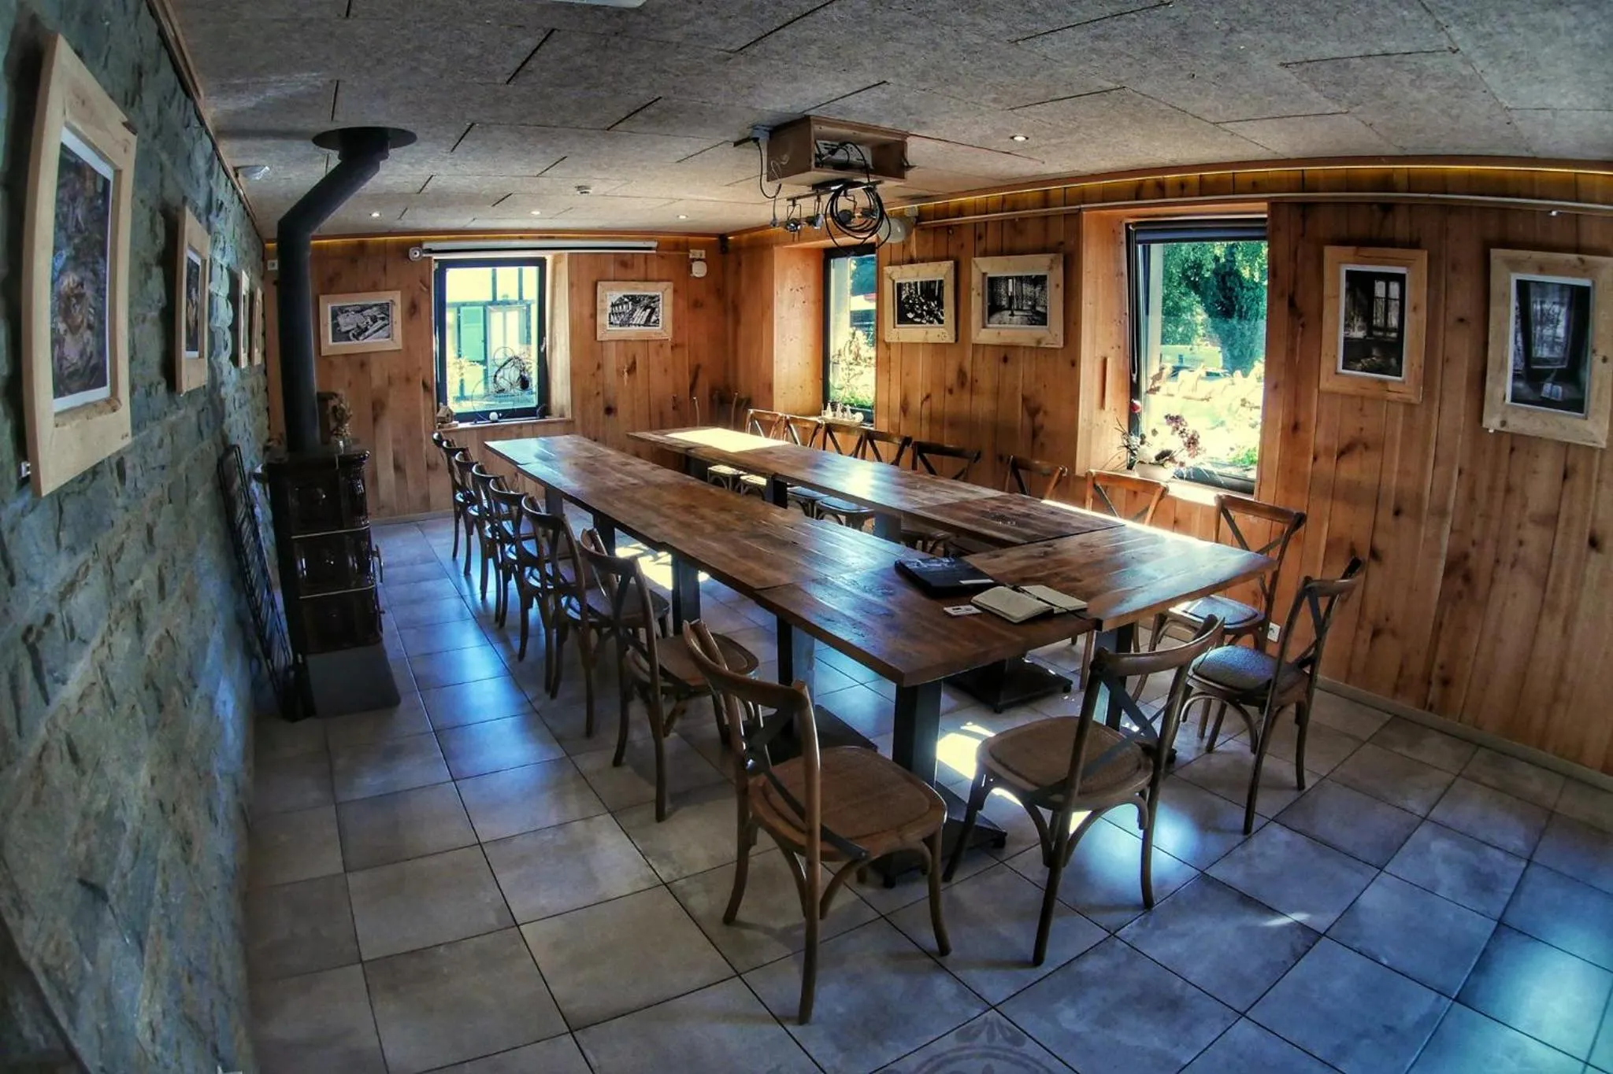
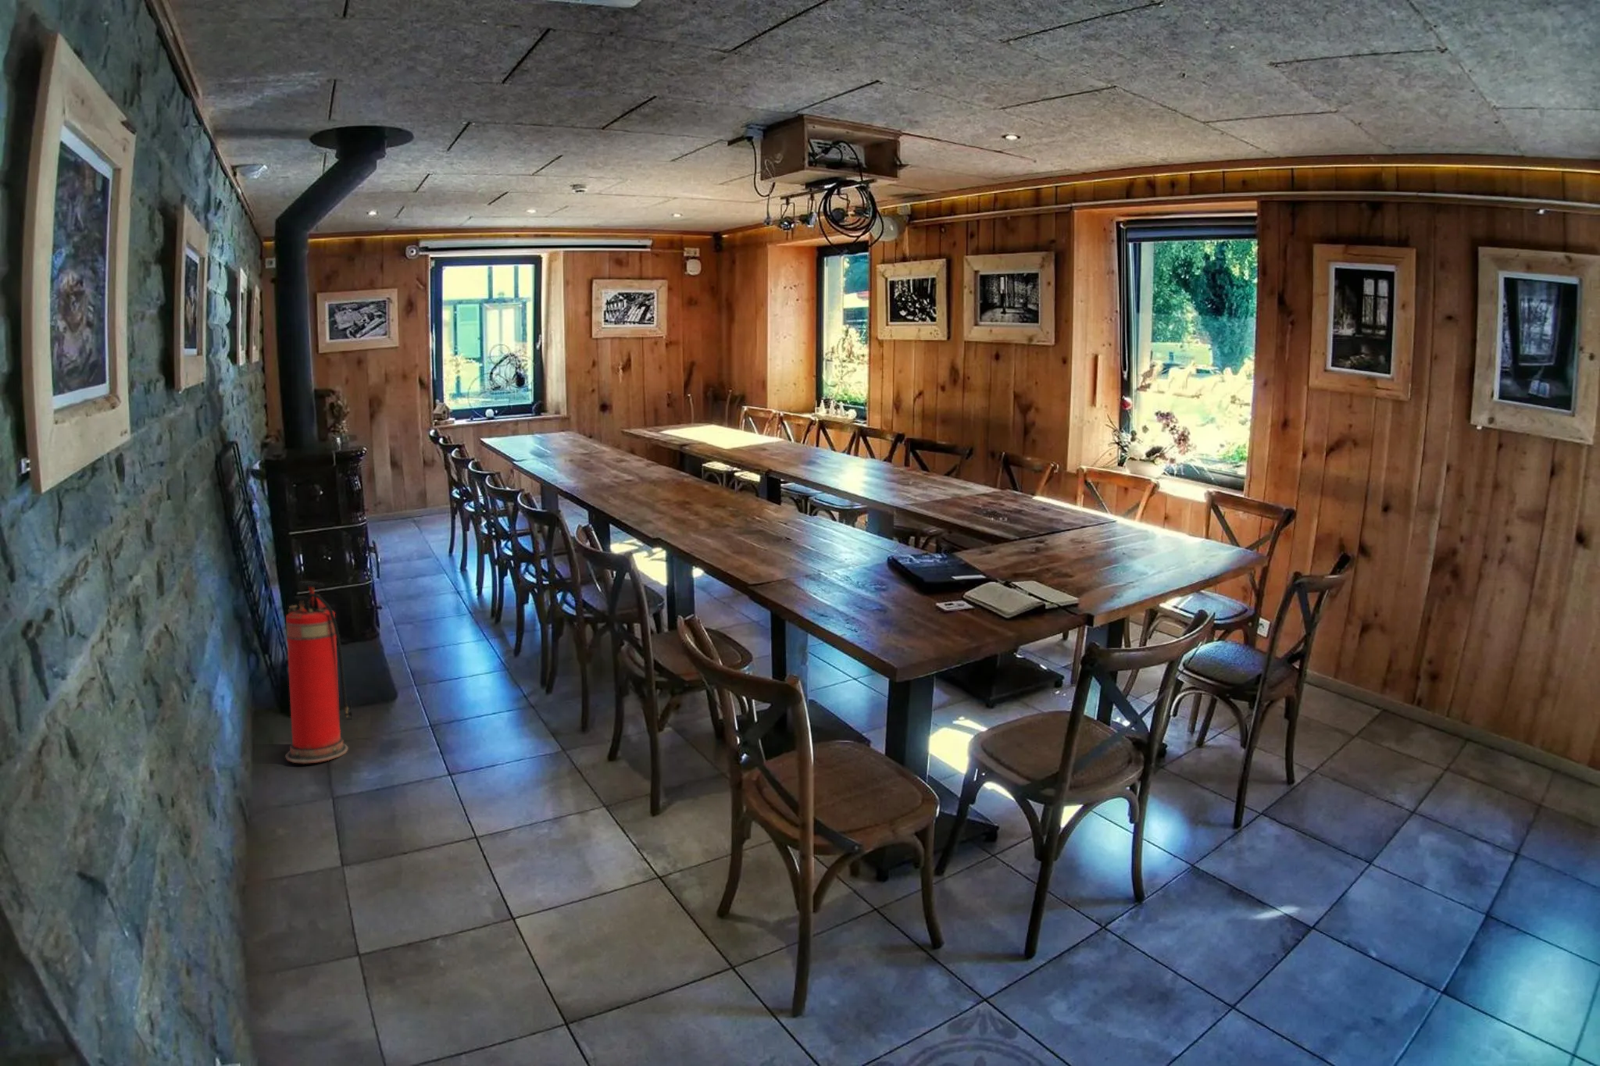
+ fire extinguisher [284,581,353,765]
